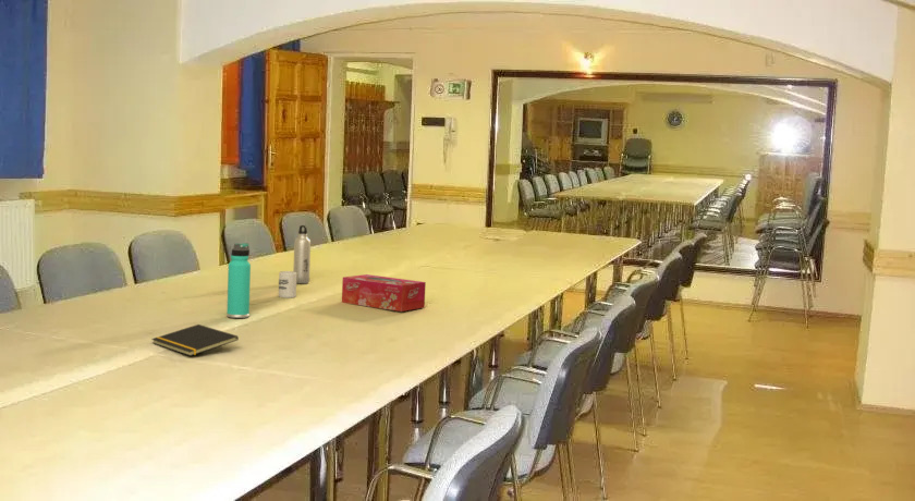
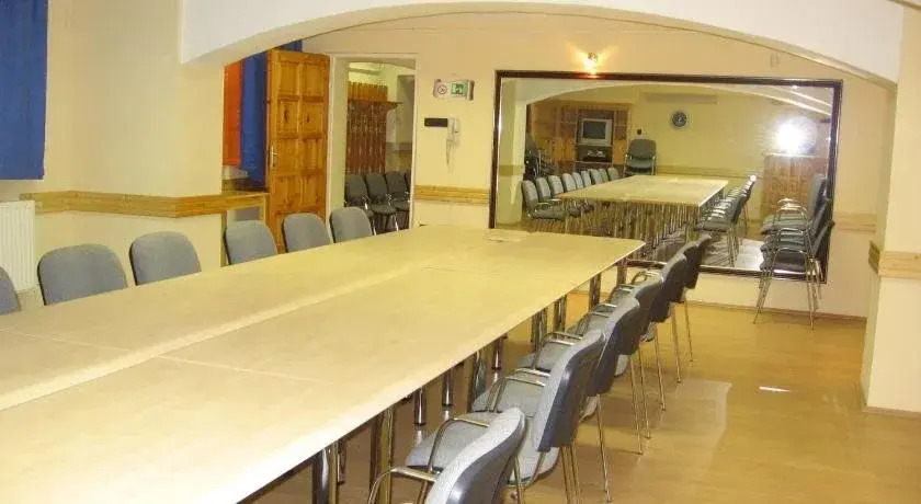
- cup [278,270,297,300]
- tissue box [341,273,427,313]
- notepad [150,323,240,357]
- water bottle [292,224,312,284]
- thermos bottle [225,242,252,319]
